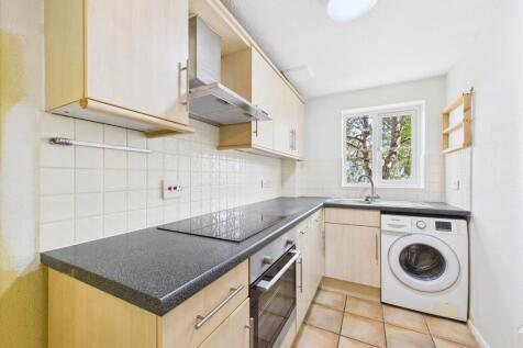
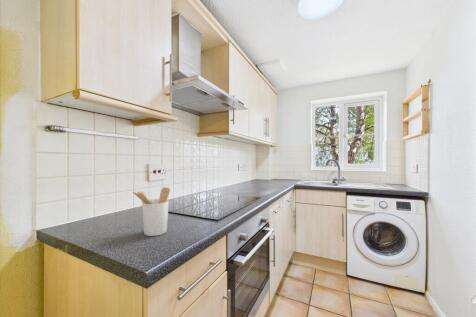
+ utensil holder [133,186,171,237]
